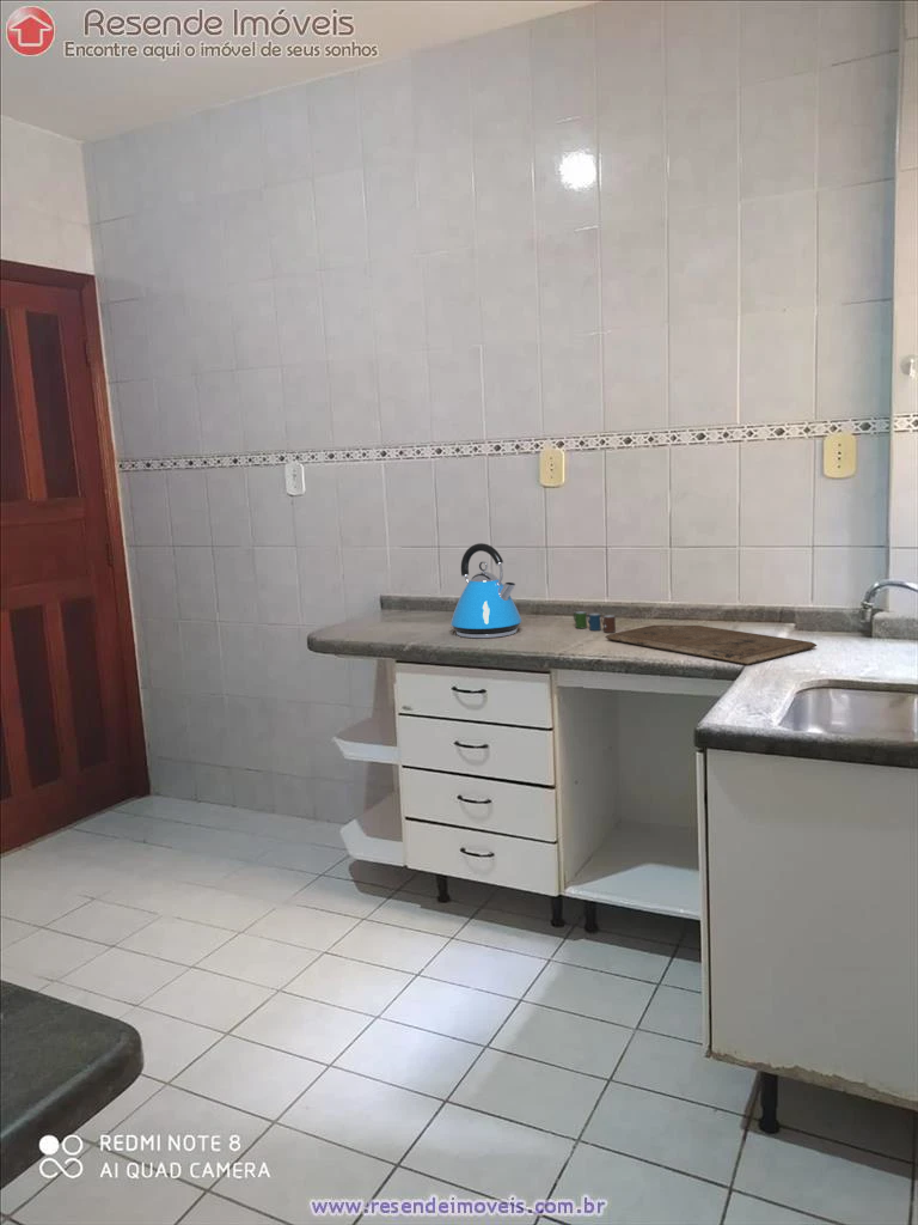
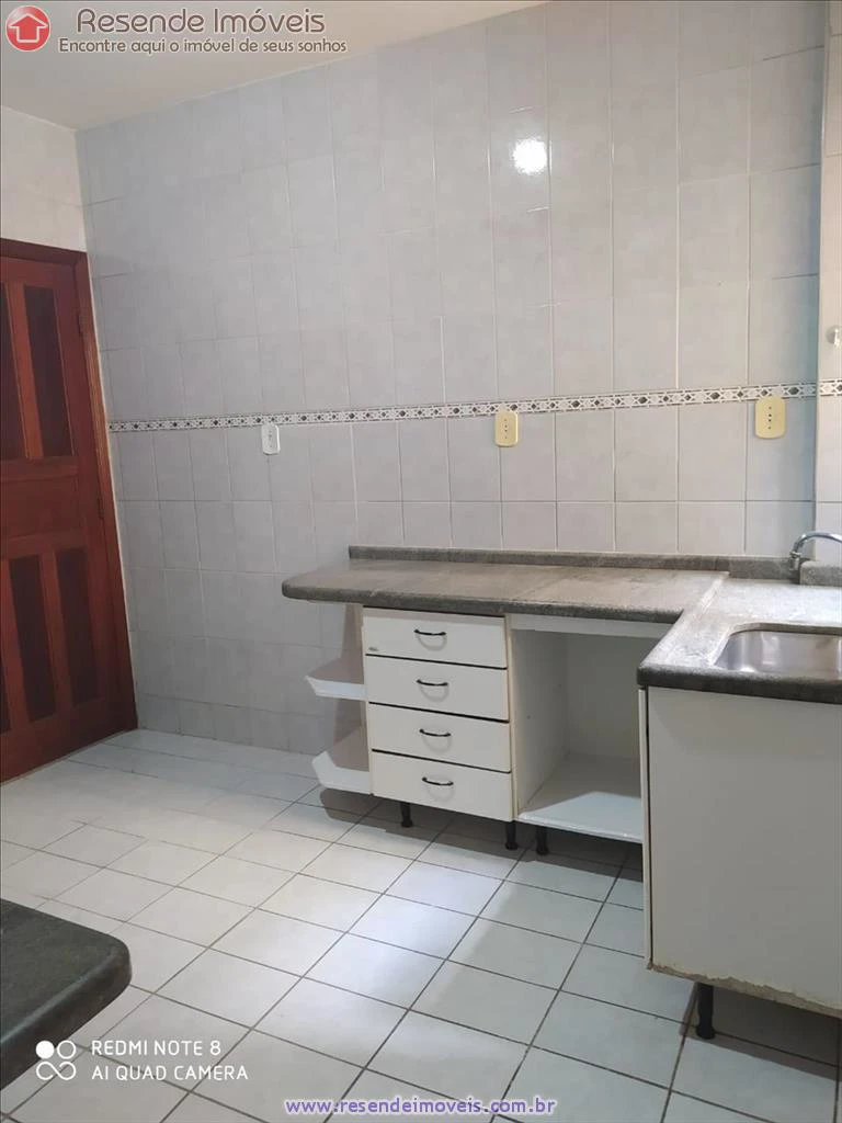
- cup [573,610,617,634]
- kettle [449,542,522,639]
- cutting board [604,624,818,666]
